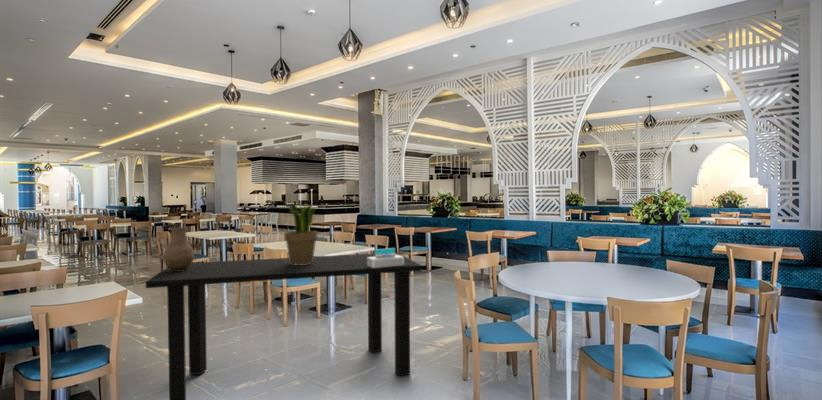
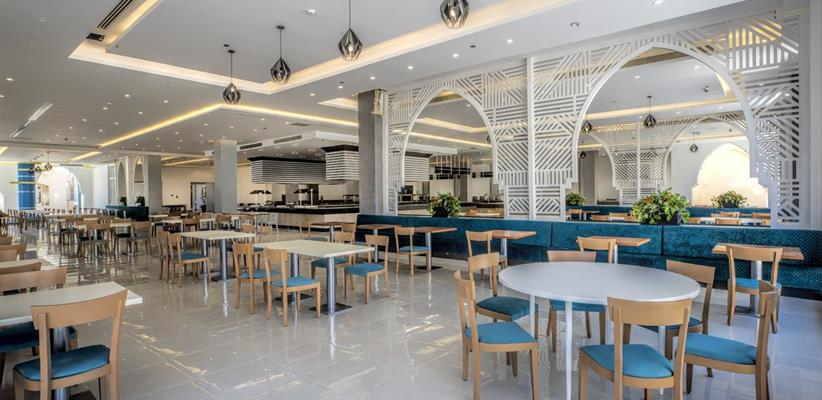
- dining table [145,252,422,400]
- vase [162,226,195,271]
- potted plant [279,197,318,265]
- tissue box [367,247,404,268]
